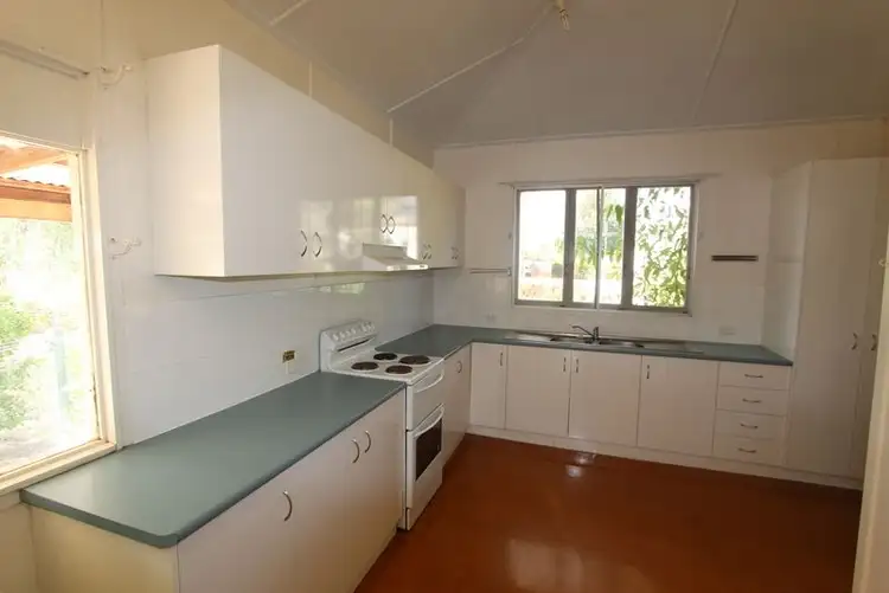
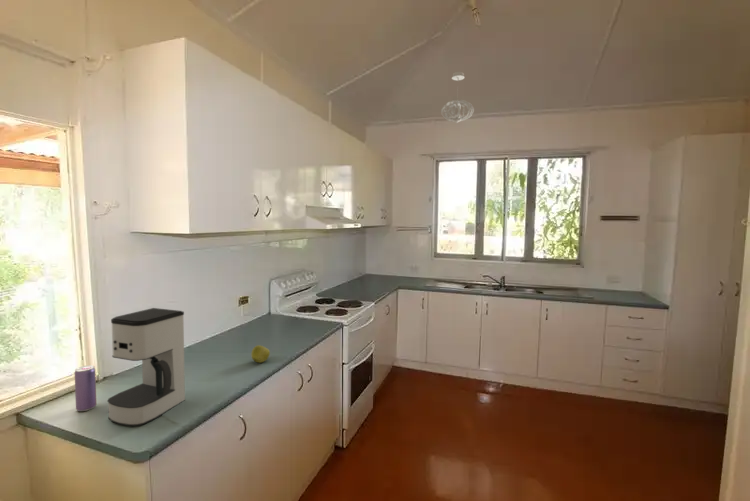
+ beverage can [74,364,97,412]
+ coffee maker [106,307,186,427]
+ apple [250,344,271,364]
+ pendant light [440,71,475,124]
